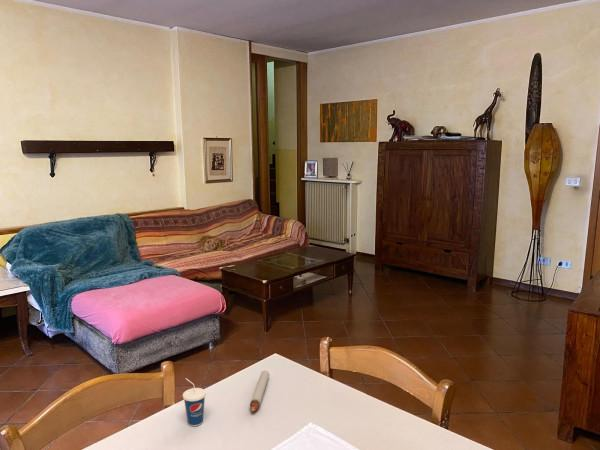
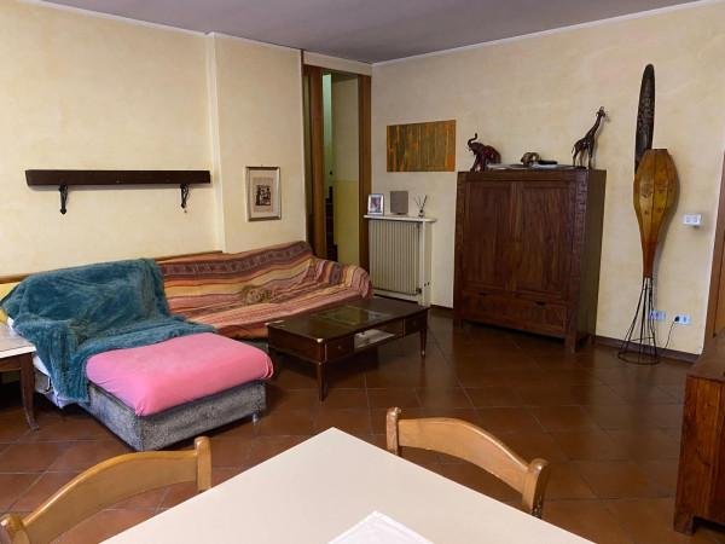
- cup [182,377,207,427]
- candle [249,370,270,412]
